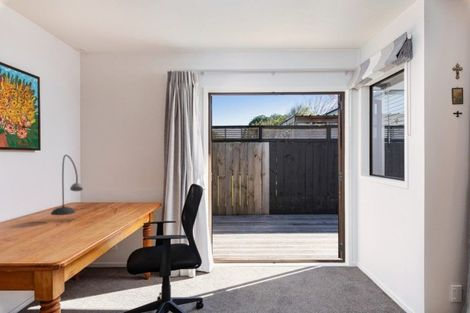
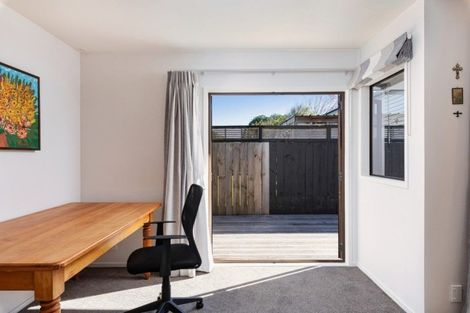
- desk lamp [50,154,118,216]
